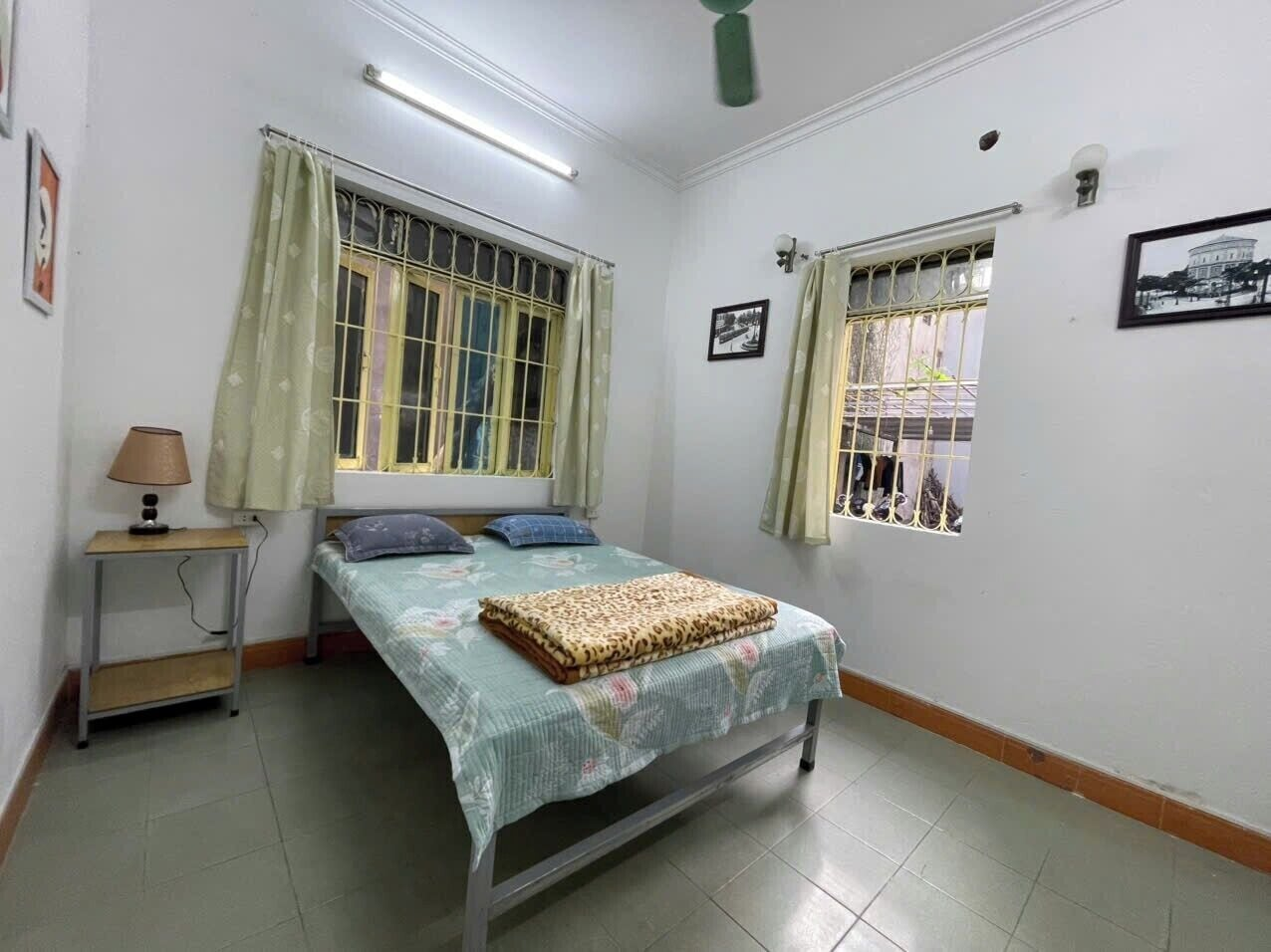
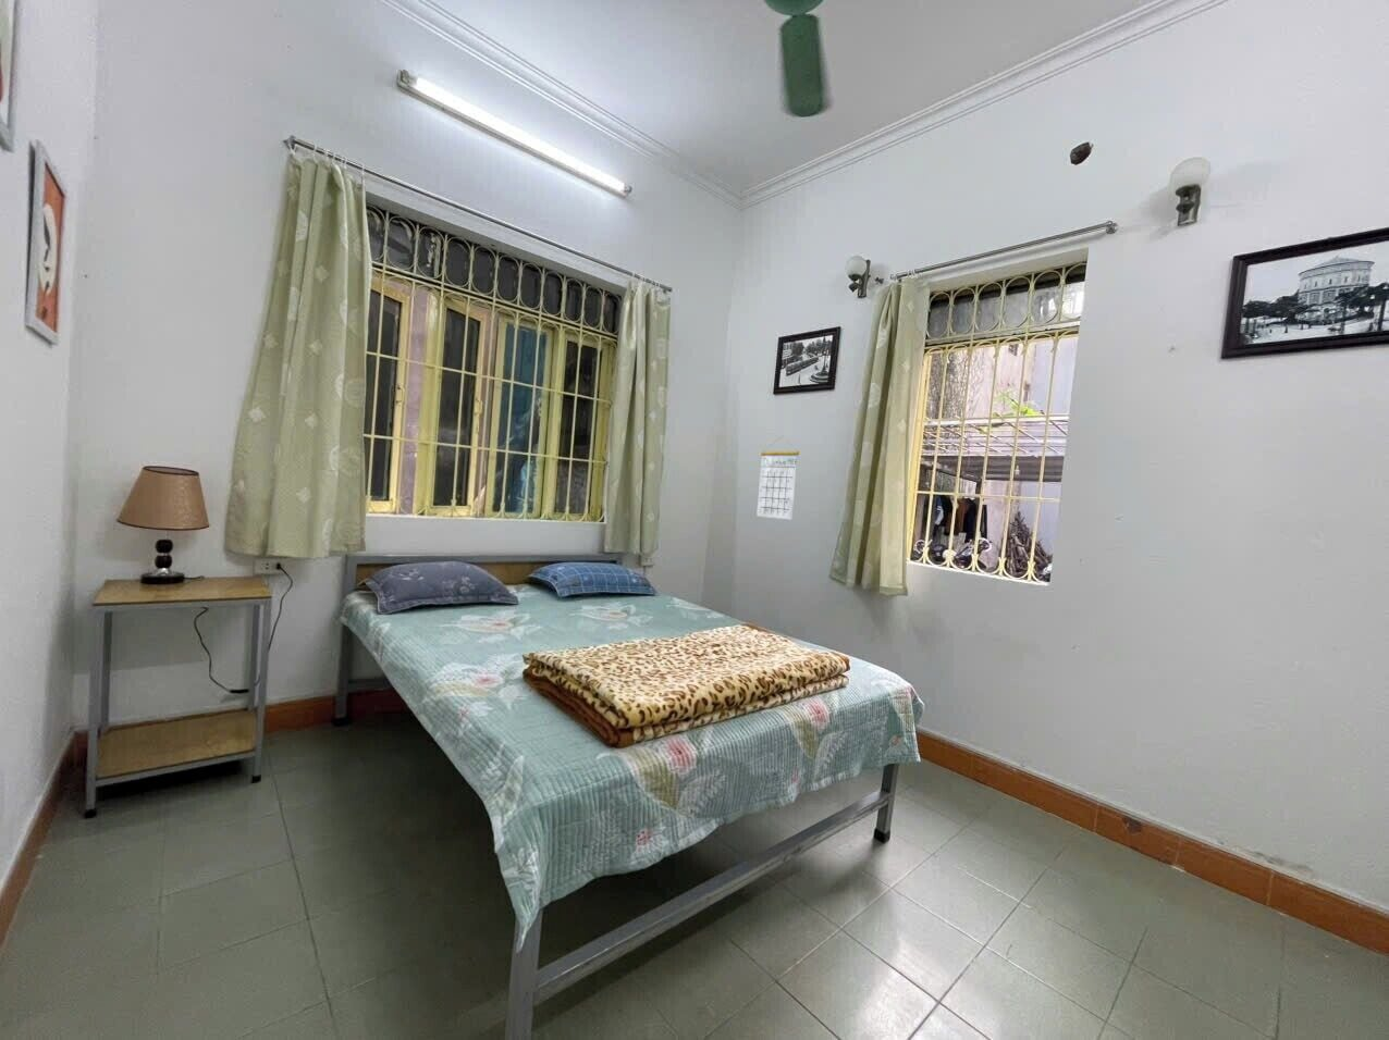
+ calendar [755,435,800,521]
